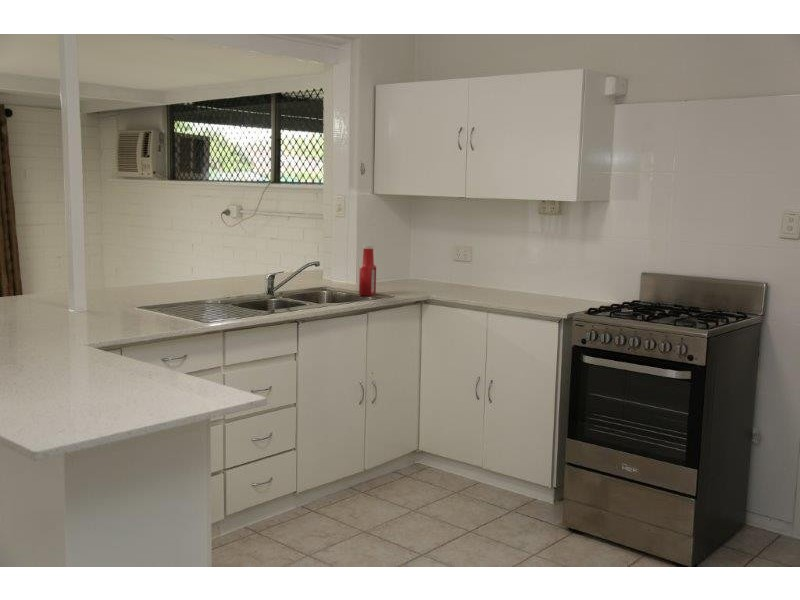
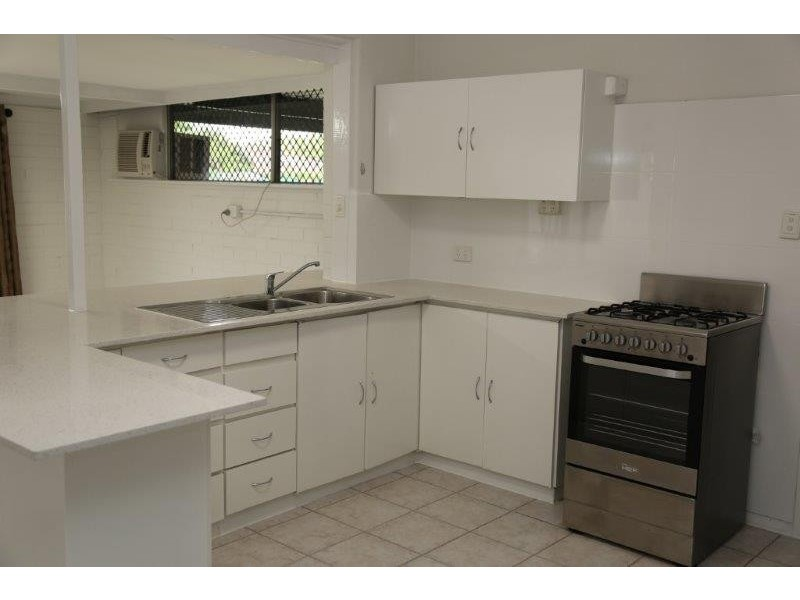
- soap bottle [358,244,377,297]
